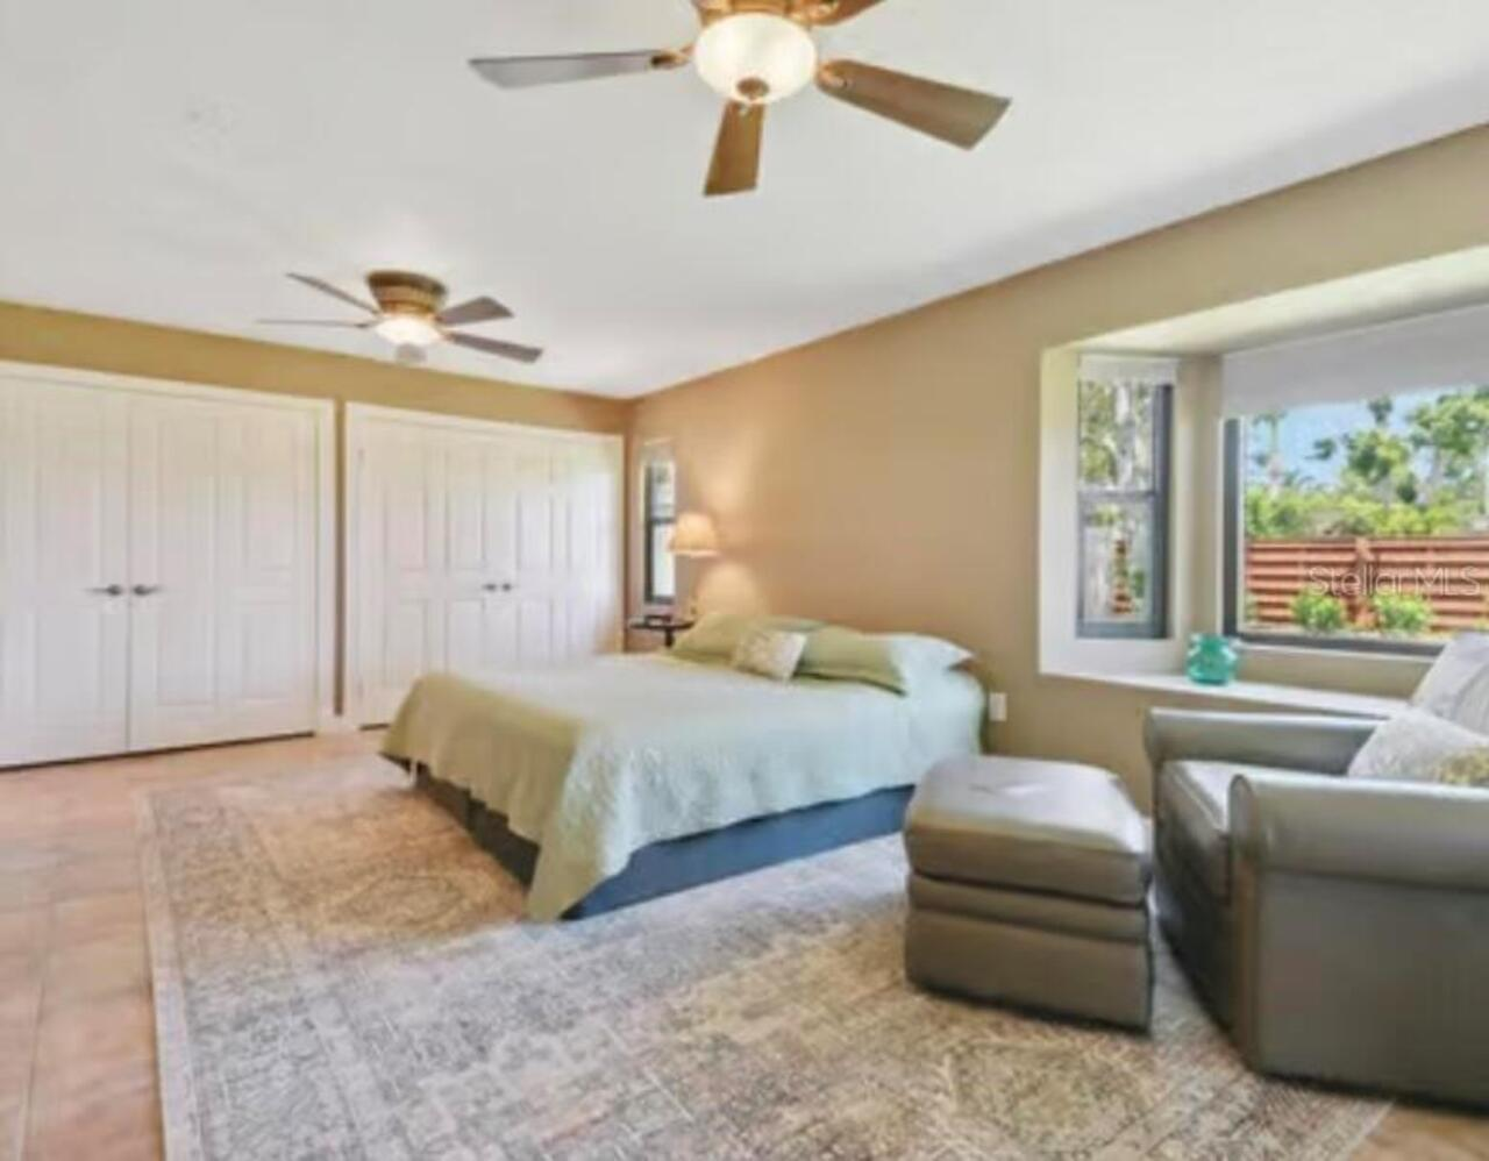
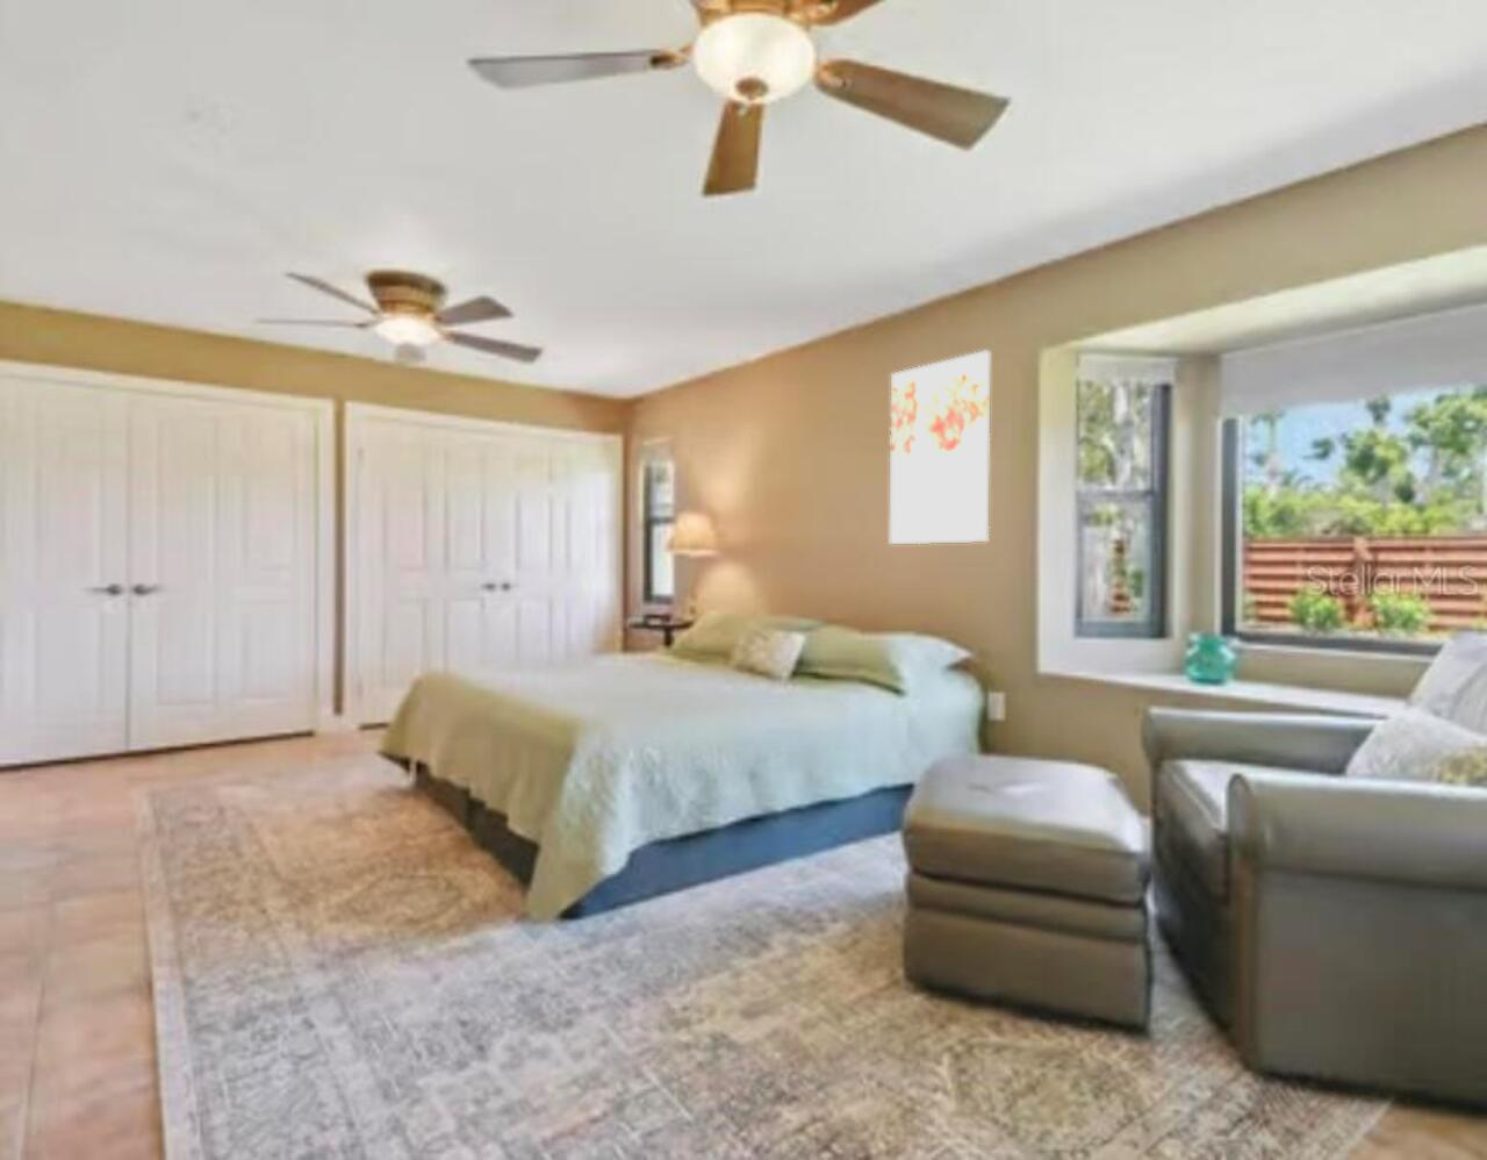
+ wall art [888,349,991,546]
